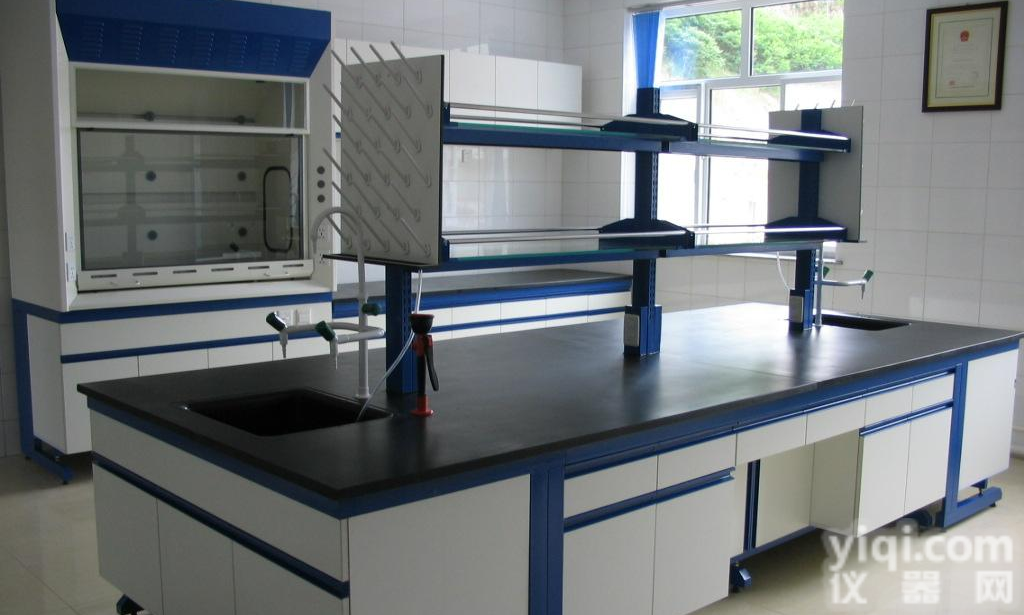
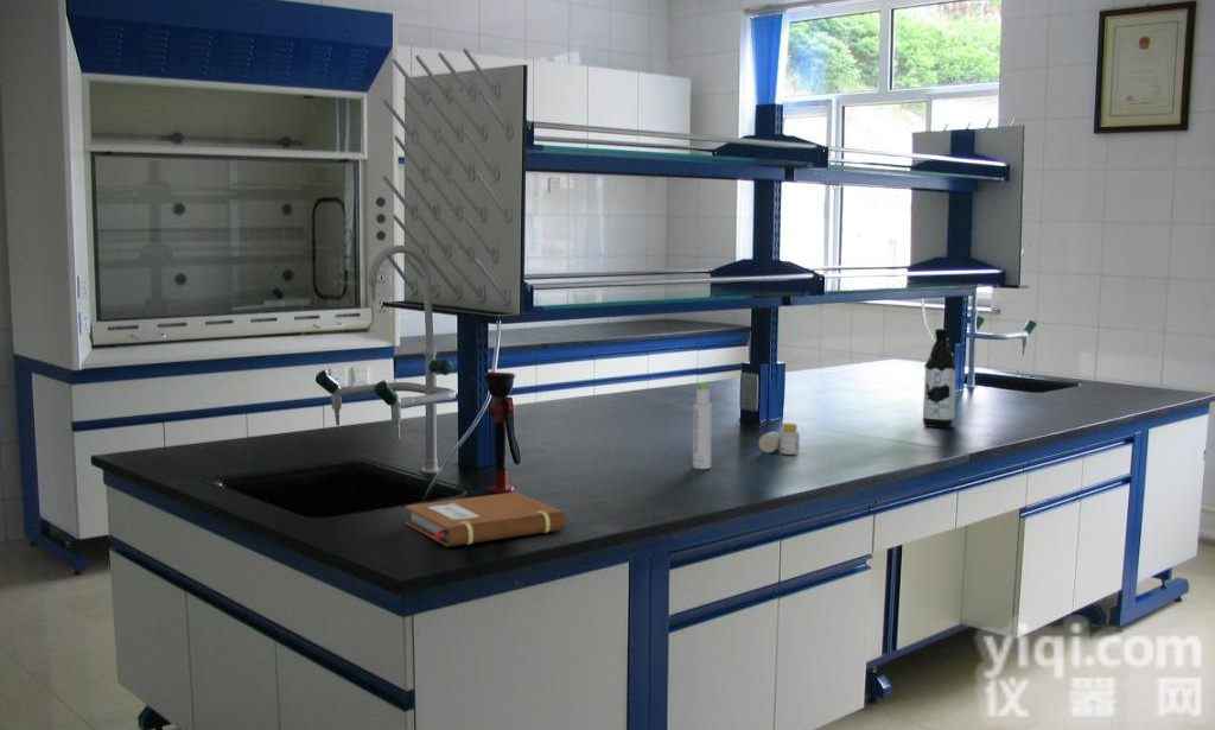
+ pill bottle [757,421,801,456]
+ water bottle [922,328,956,430]
+ notebook [405,491,567,547]
+ bottle [692,382,713,470]
